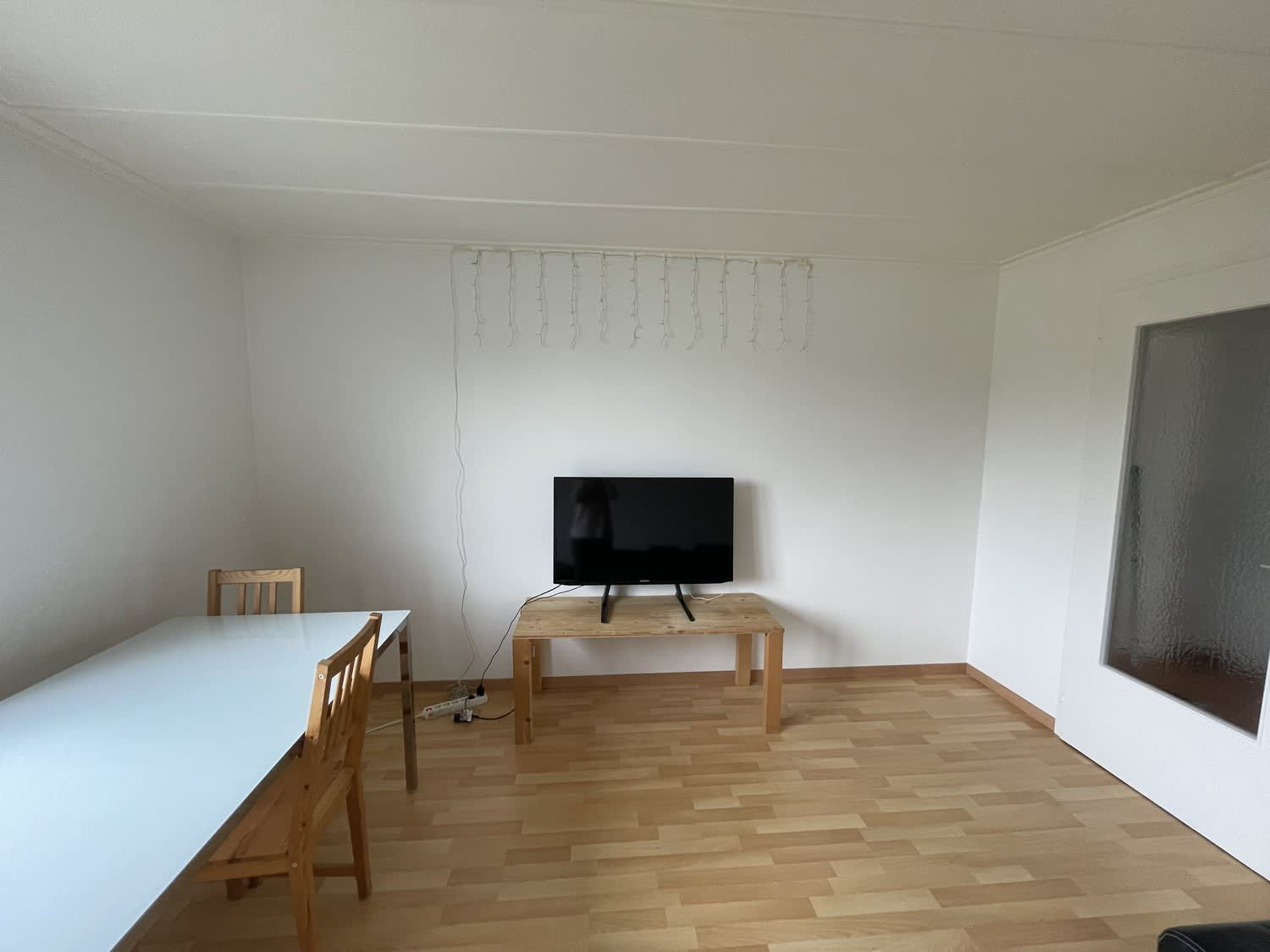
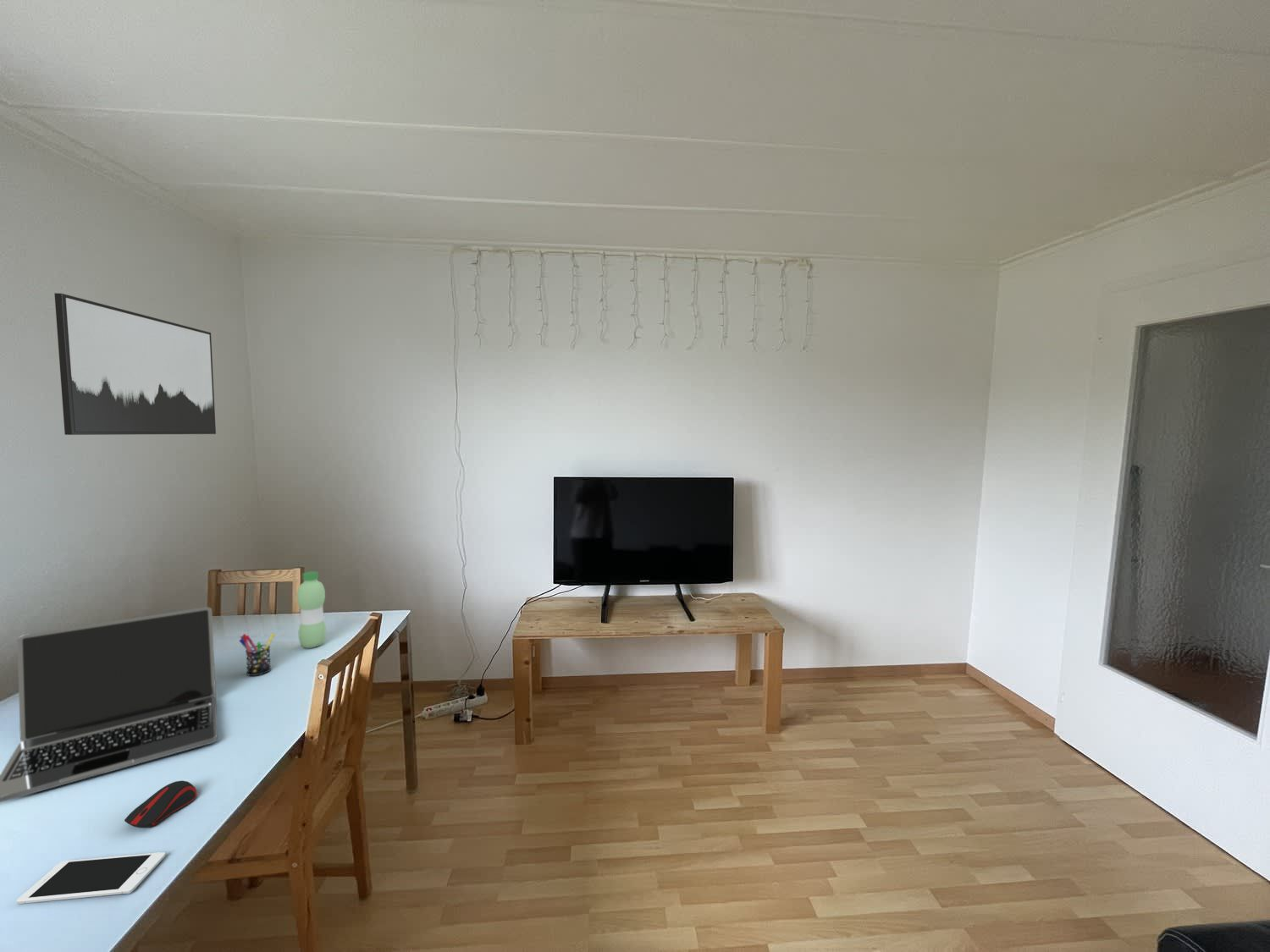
+ wall art [53,292,217,436]
+ water bottle [296,570,327,649]
+ cell phone [16,851,166,905]
+ pen holder [238,632,275,677]
+ laptop [0,606,218,803]
+ computer mouse [124,780,197,828]
